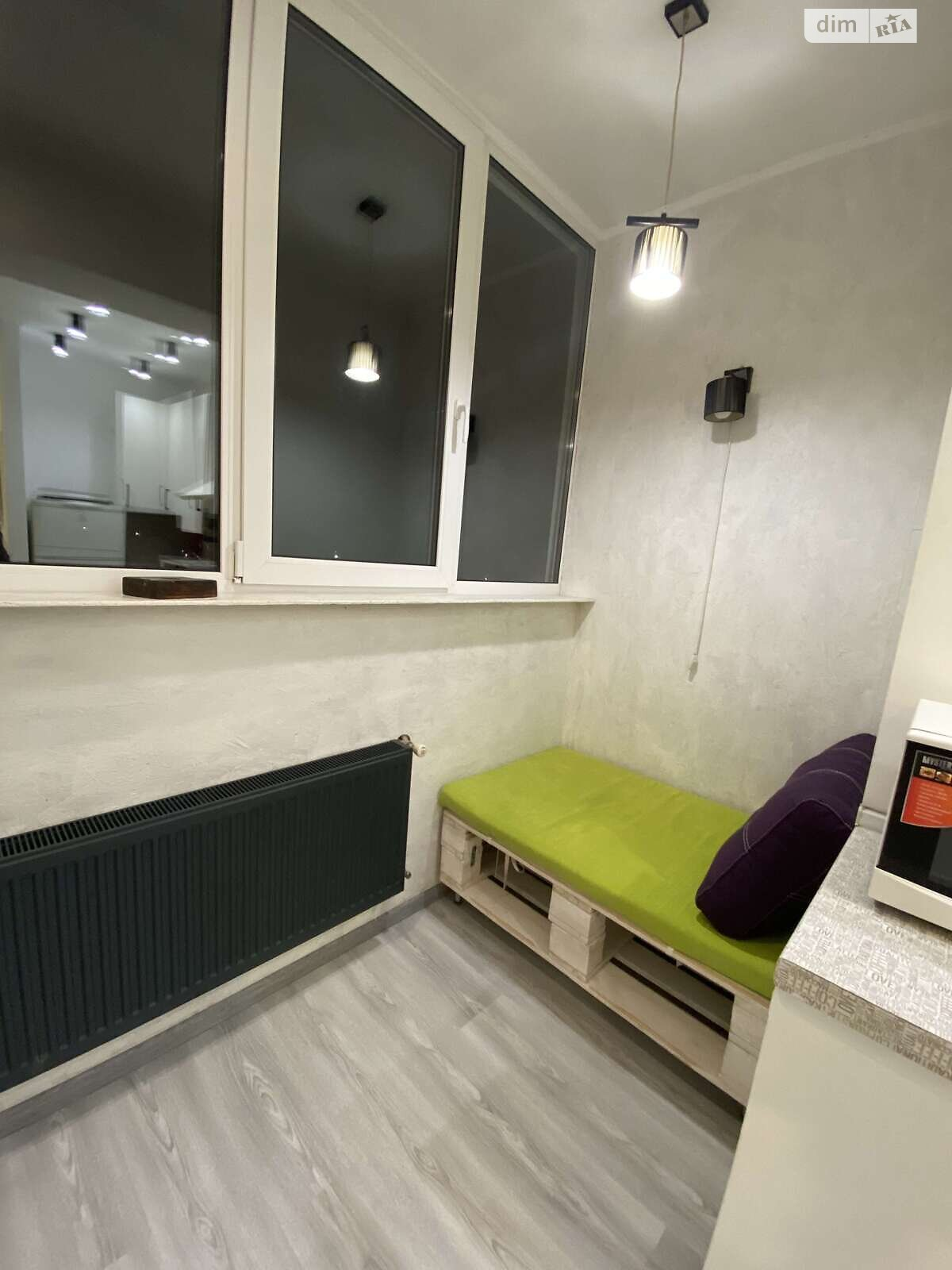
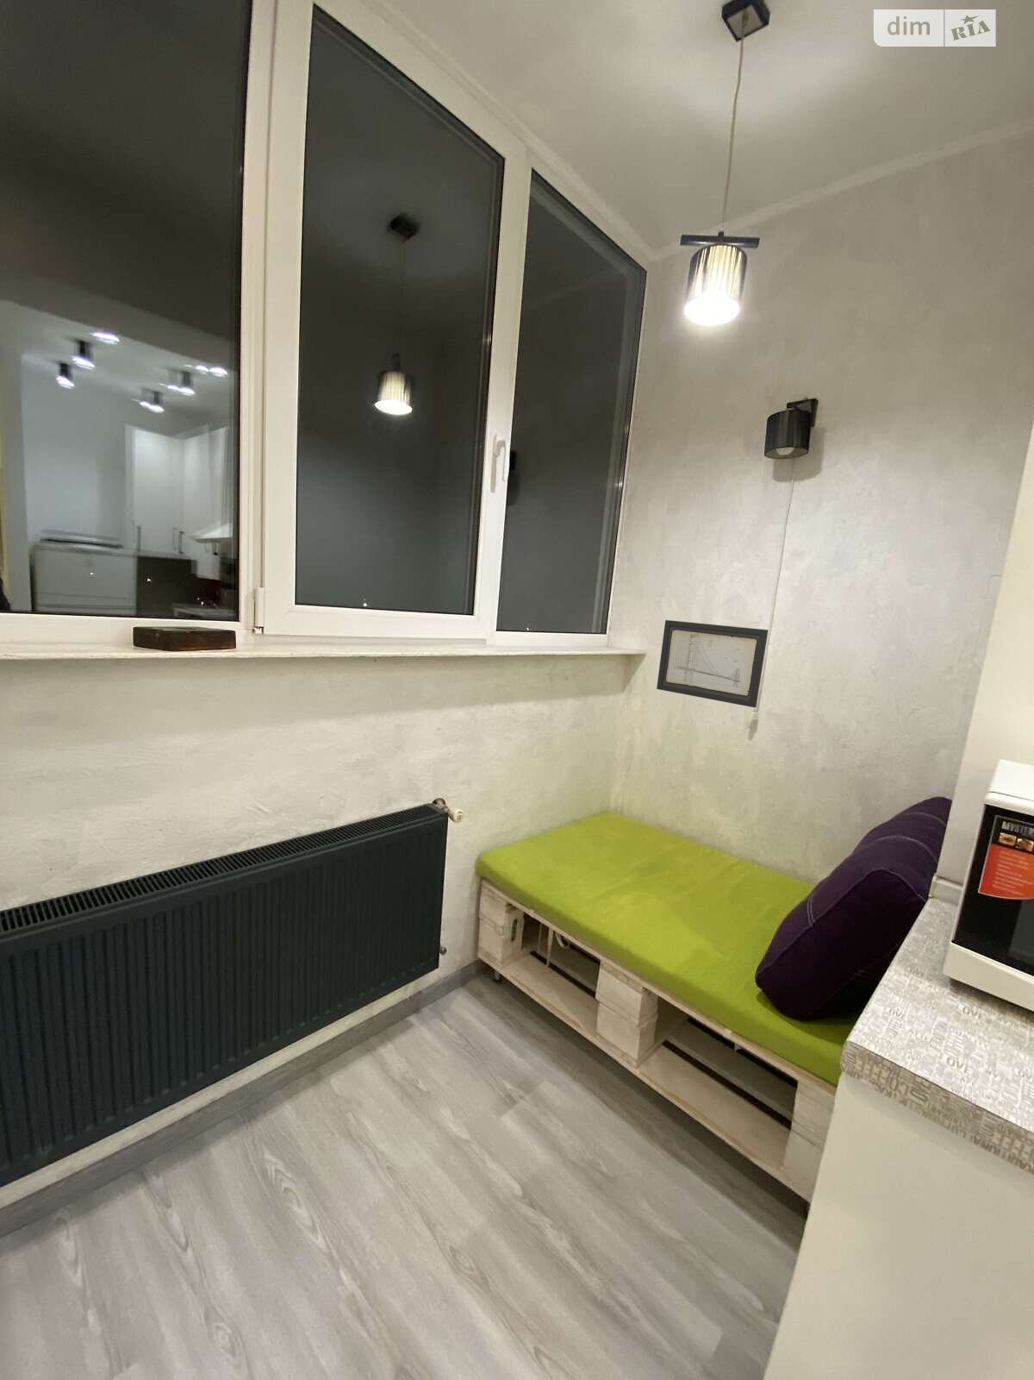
+ wall art [656,619,769,708]
